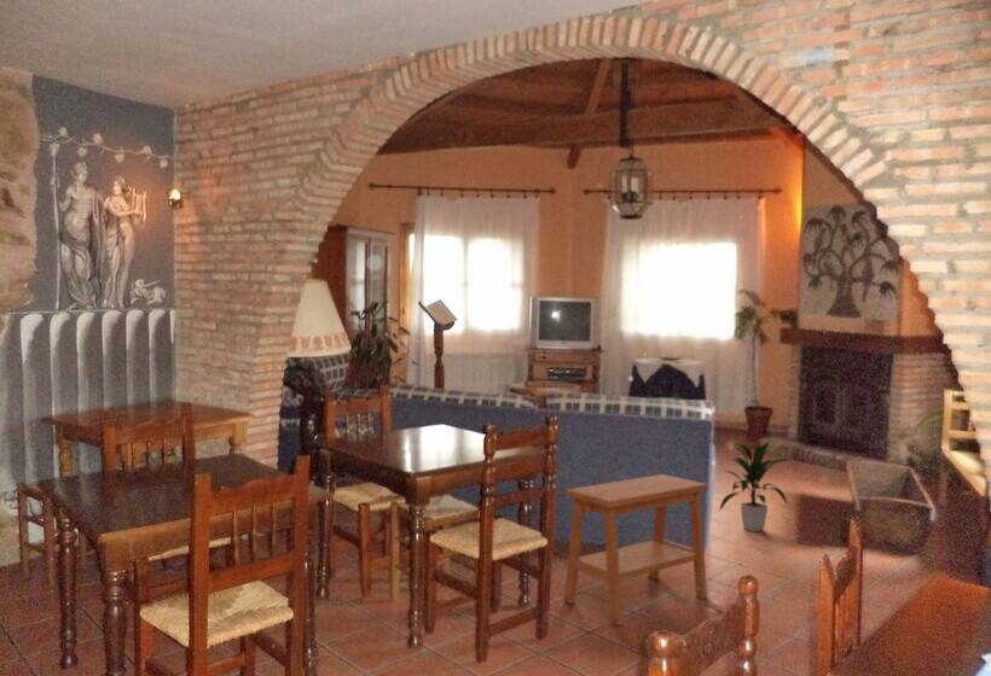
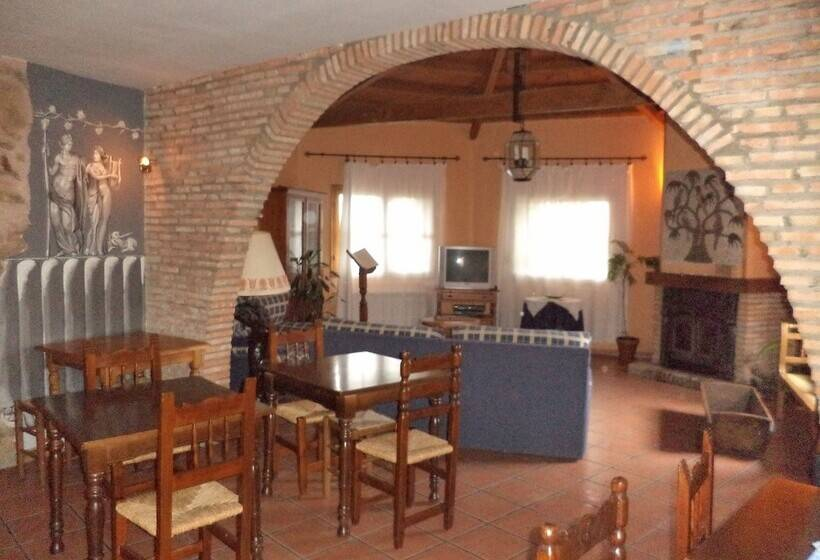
- indoor plant [718,439,793,532]
- side table [563,473,709,627]
